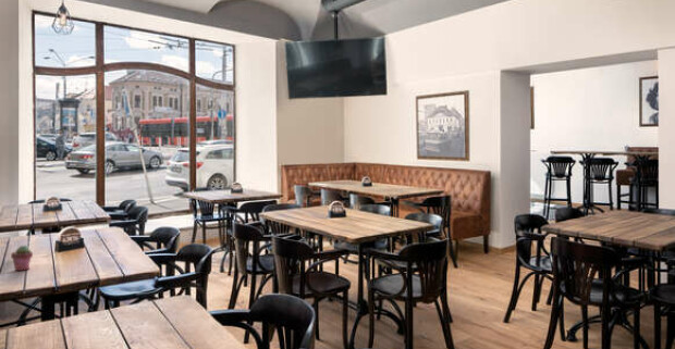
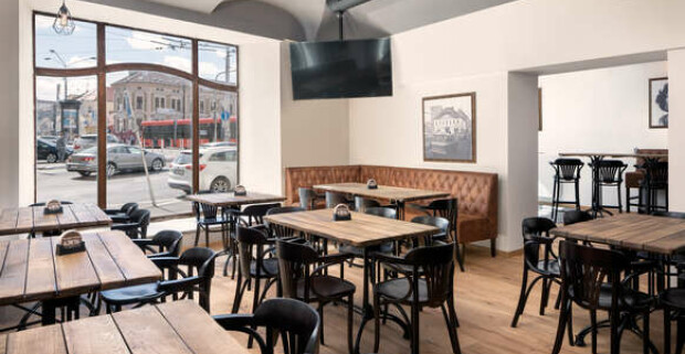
- potted succulent [10,245,34,272]
